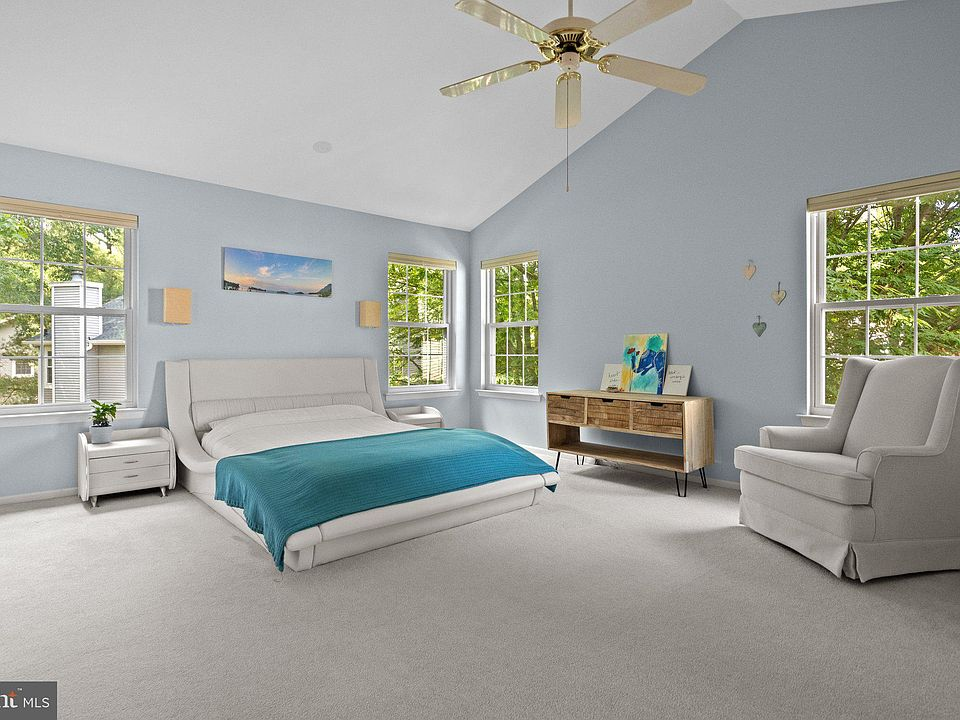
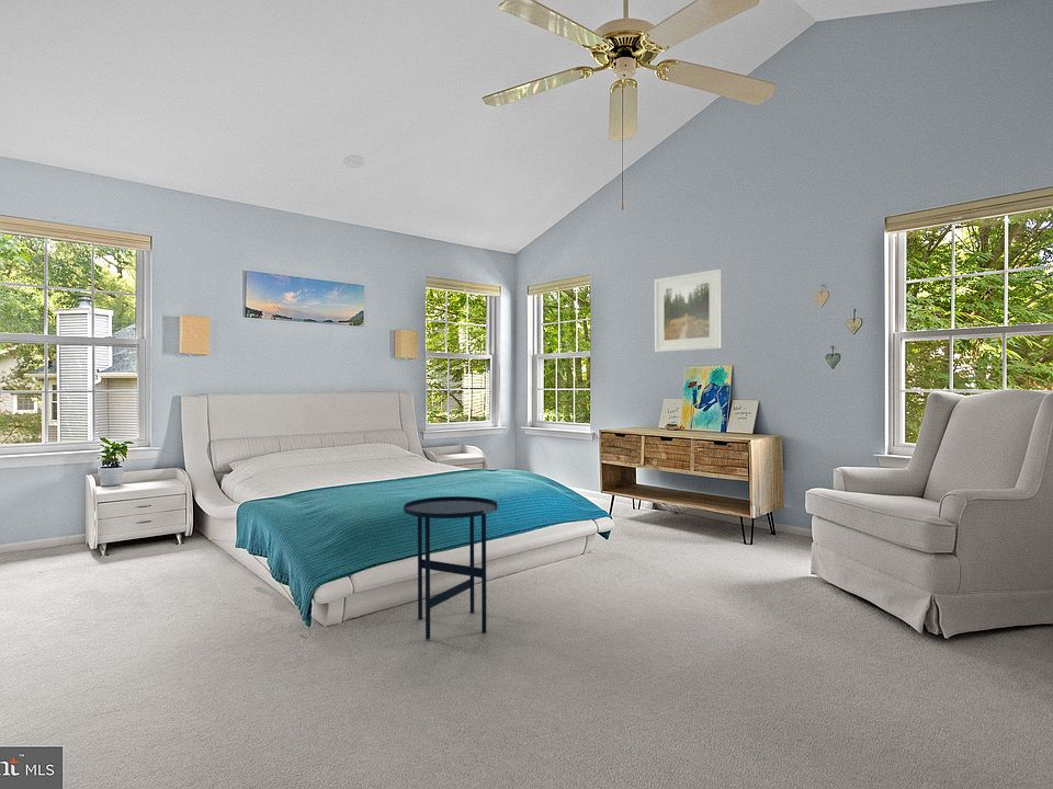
+ side table [403,495,499,640]
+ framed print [654,268,722,353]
